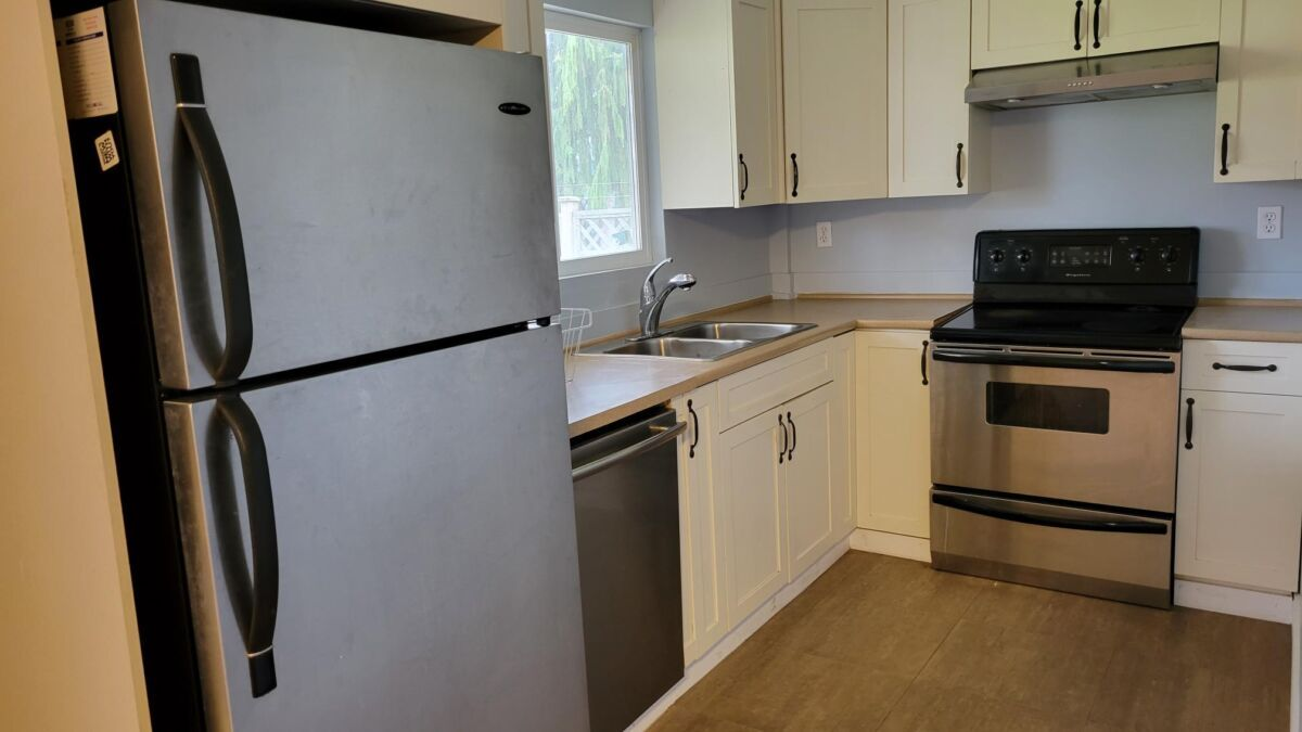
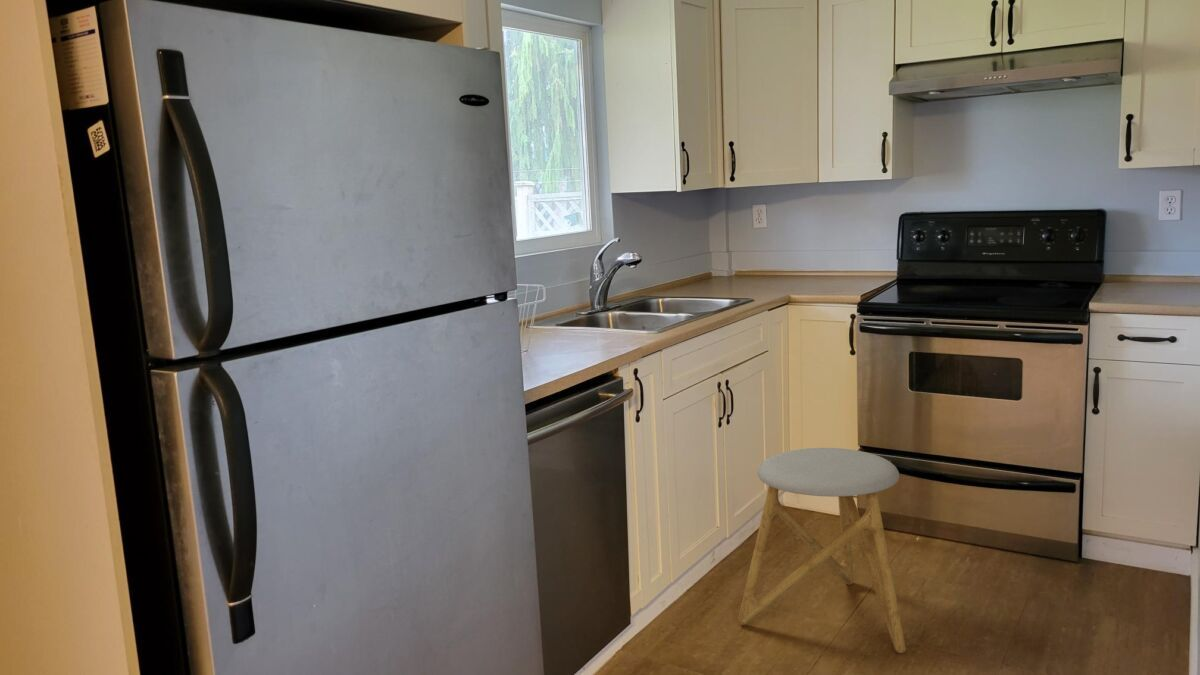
+ stool [737,447,907,654]
